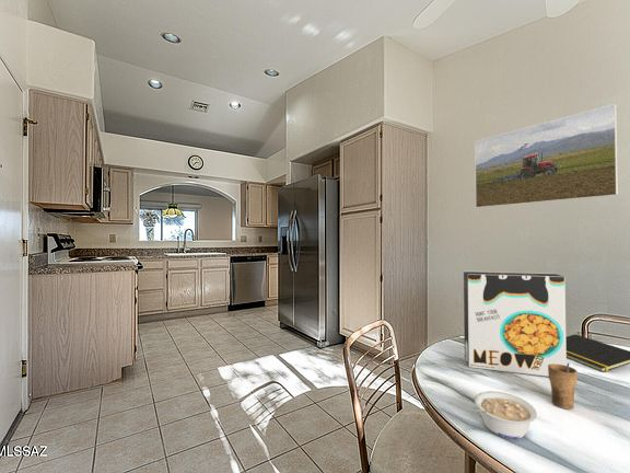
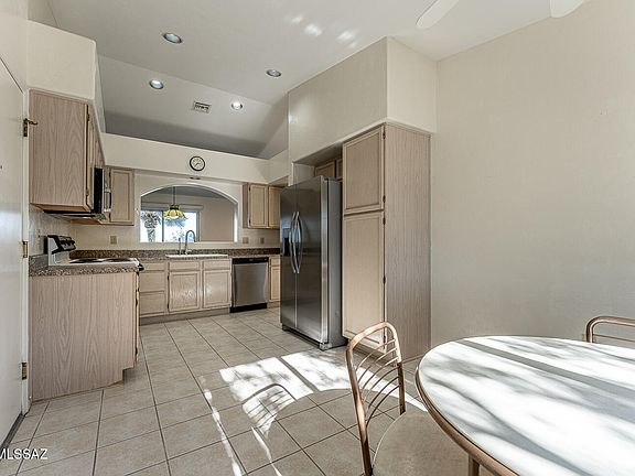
- legume [472,390,538,440]
- cup [548,362,579,411]
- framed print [474,103,619,209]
- notepad [565,333,630,373]
- cereal box [463,270,568,378]
